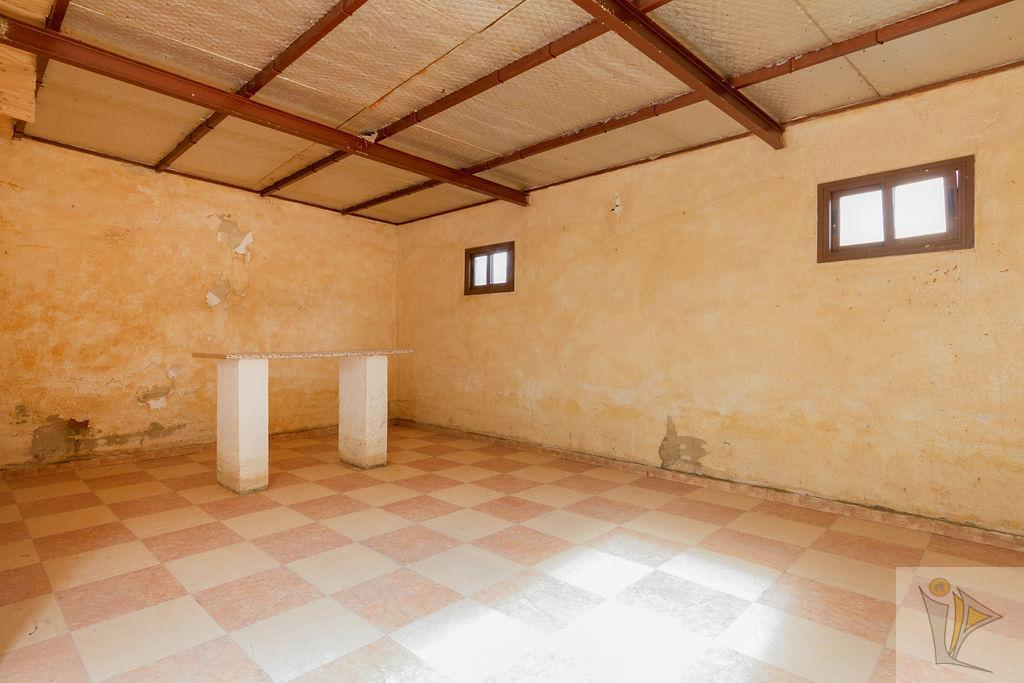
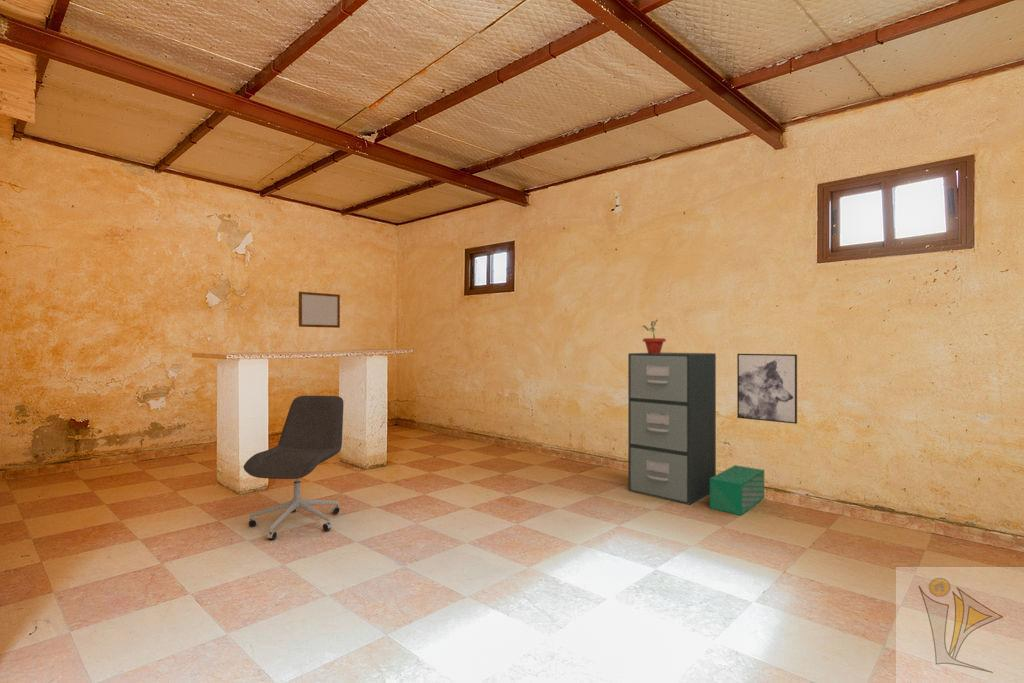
+ writing board [298,291,341,329]
+ wall art [736,353,798,425]
+ potted plant [642,319,667,354]
+ filing cabinet [627,352,717,506]
+ office chair [243,394,344,541]
+ storage bin [709,464,765,517]
